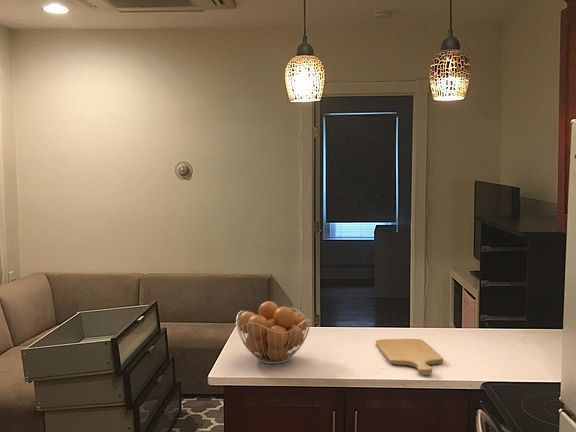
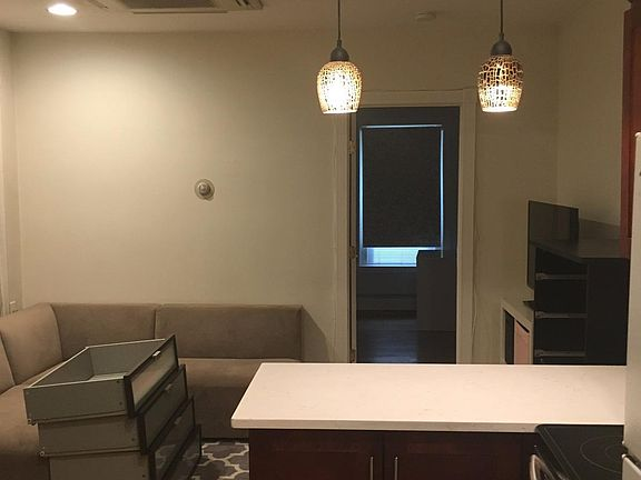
- fruit basket [235,300,312,365]
- chopping board [375,338,444,376]
